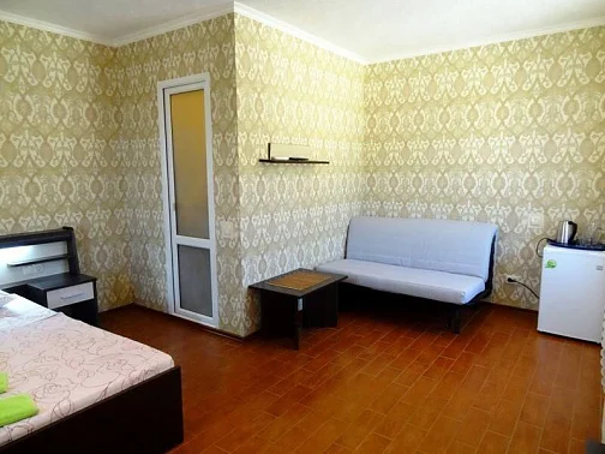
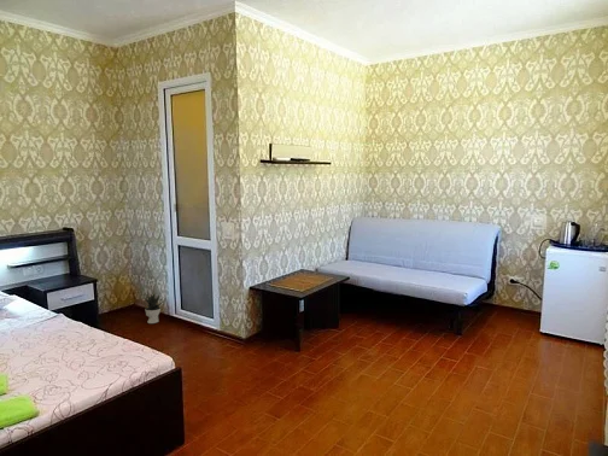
+ potted plant [142,292,165,325]
